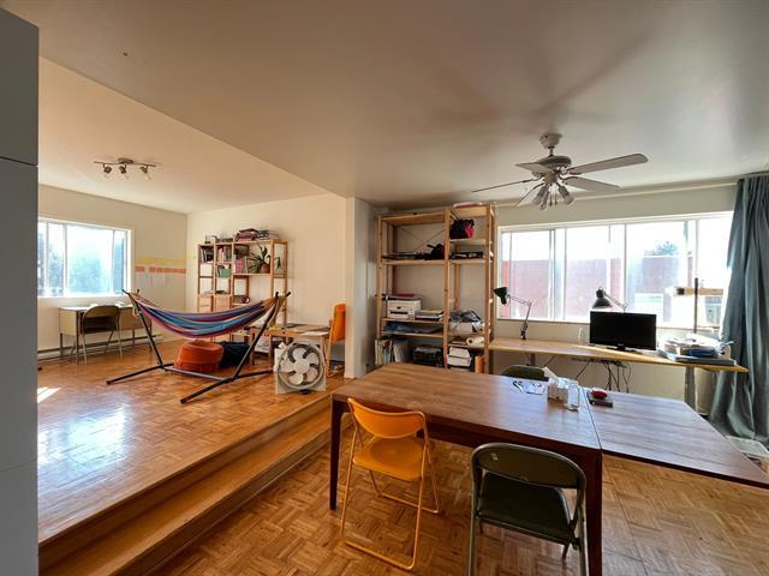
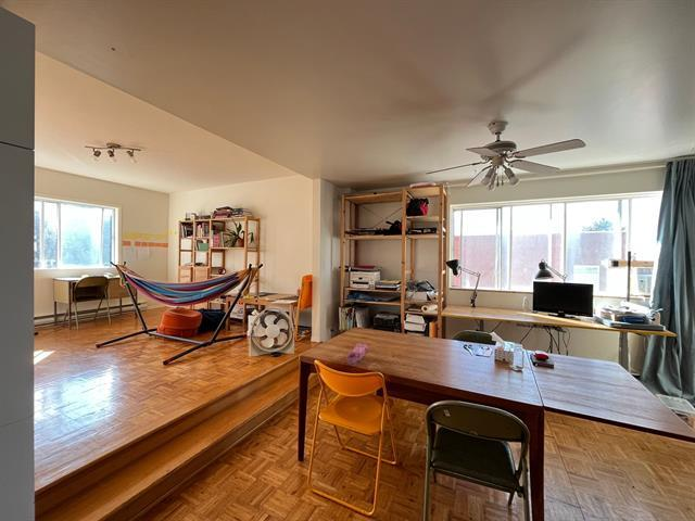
+ pencil case [345,342,369,367]
